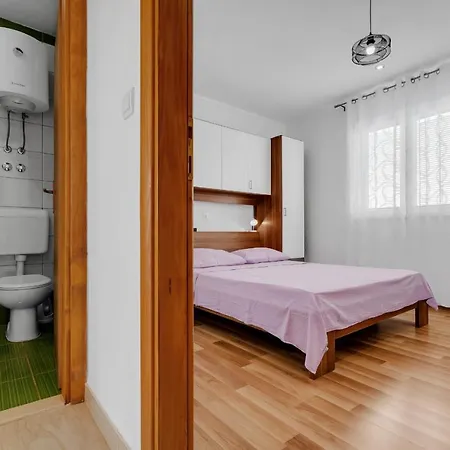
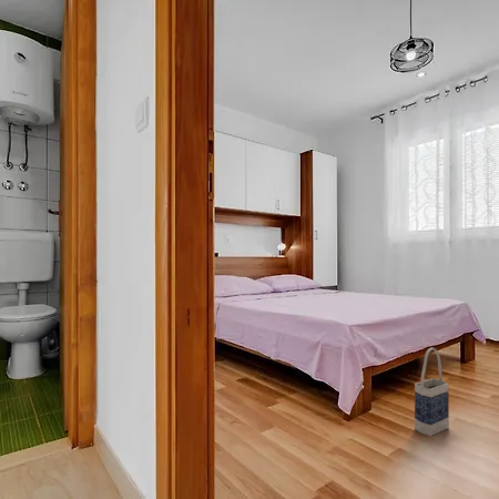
+ bag [414,347,450,437]
